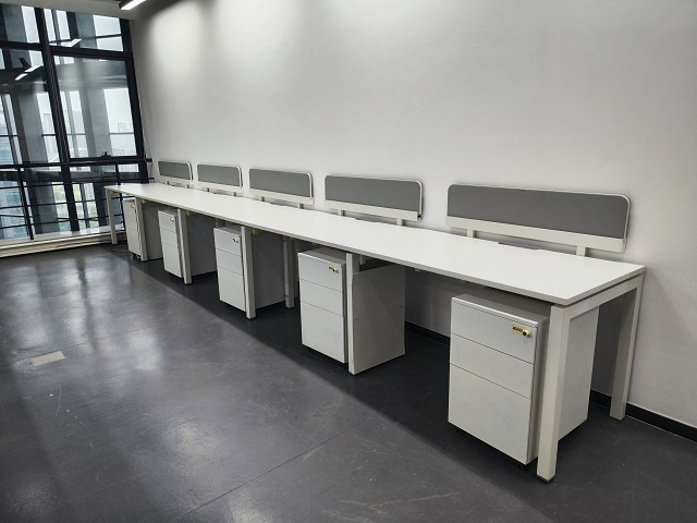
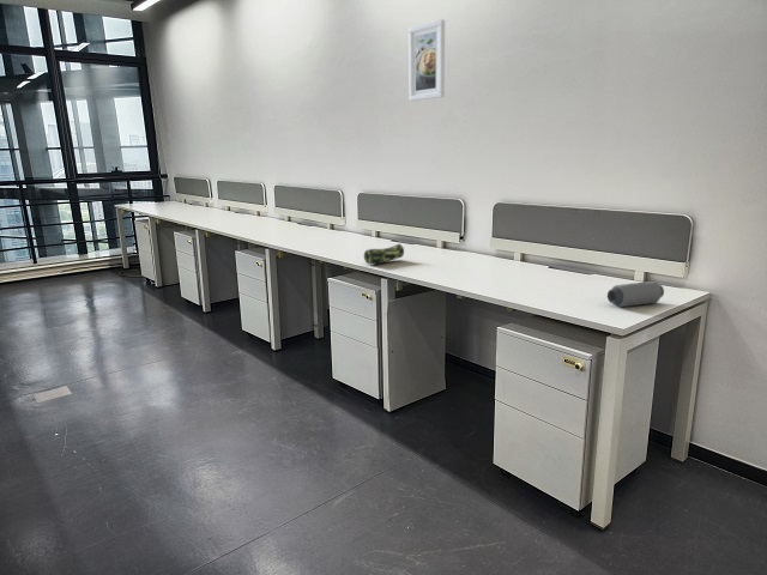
+ pencil case [363,242,405,265]
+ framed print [407,18,446,102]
+ speaker [606,280,665,308]
